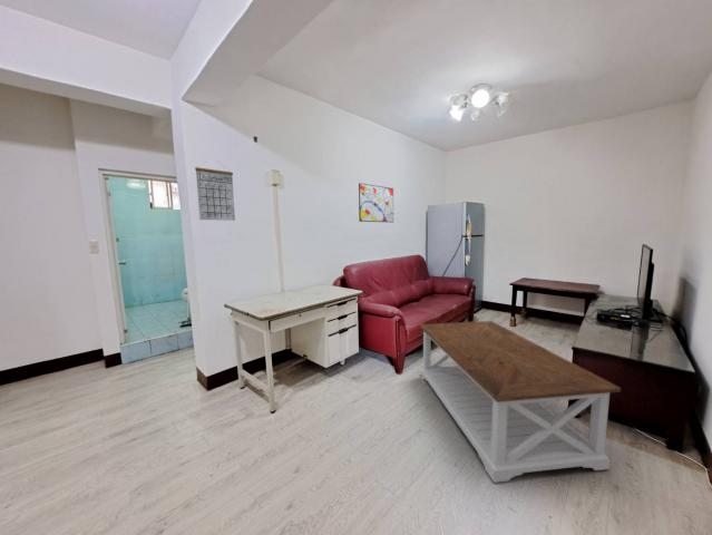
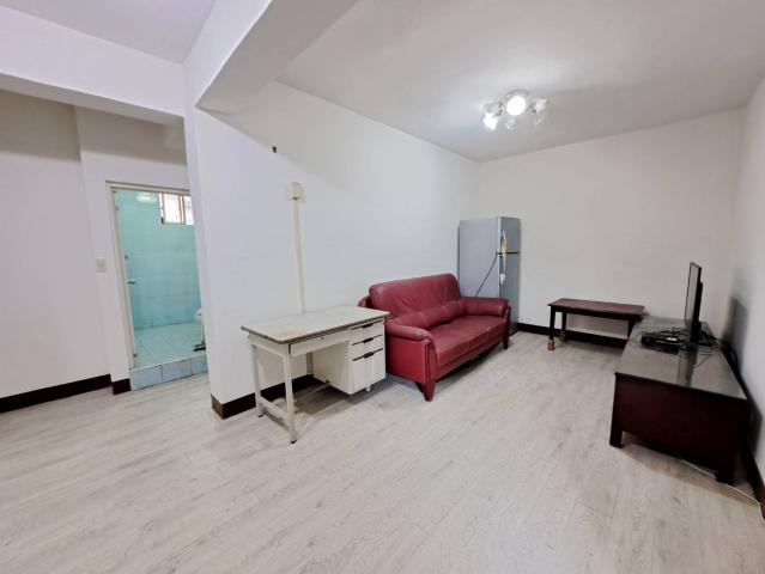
- coffee table [418,320,622,484]
- calendar [194,160,236,222]
- wall art [358,182,394,223]
